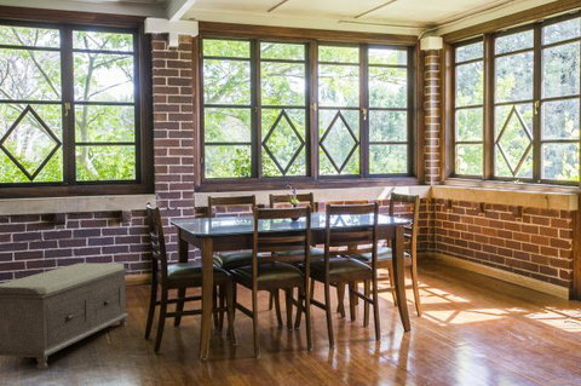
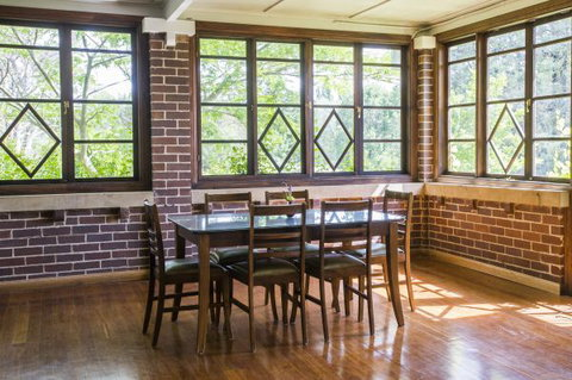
- bench [0,261,131,371]
